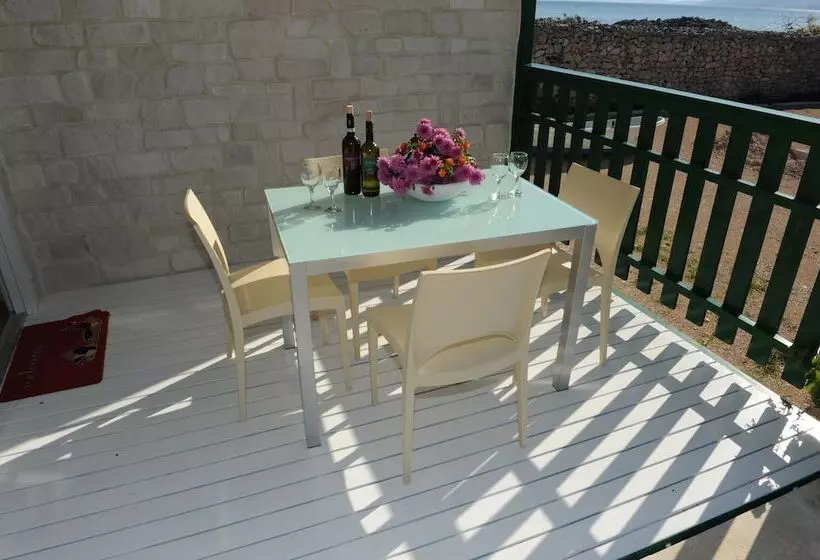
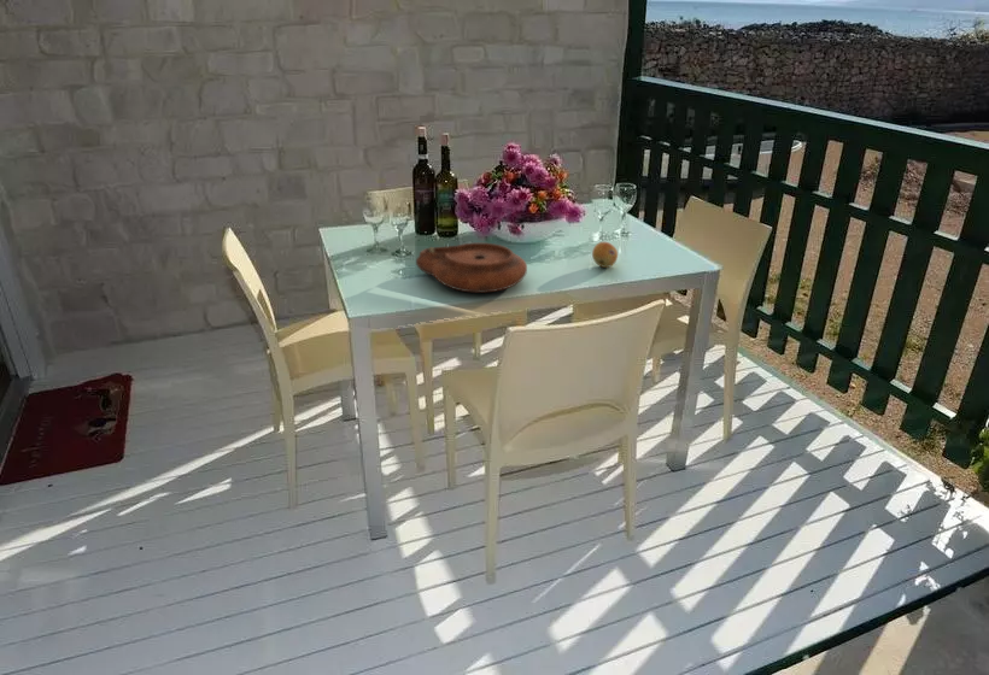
+ plate [415,242,528,294]
+ fruit [591,241,619,269]
